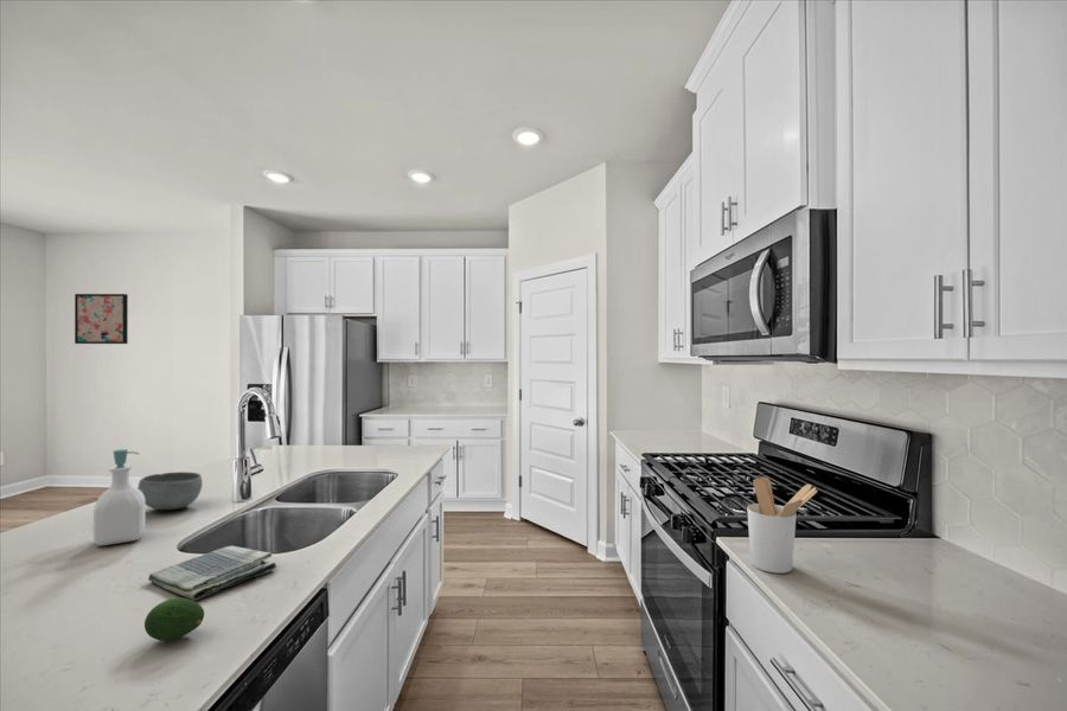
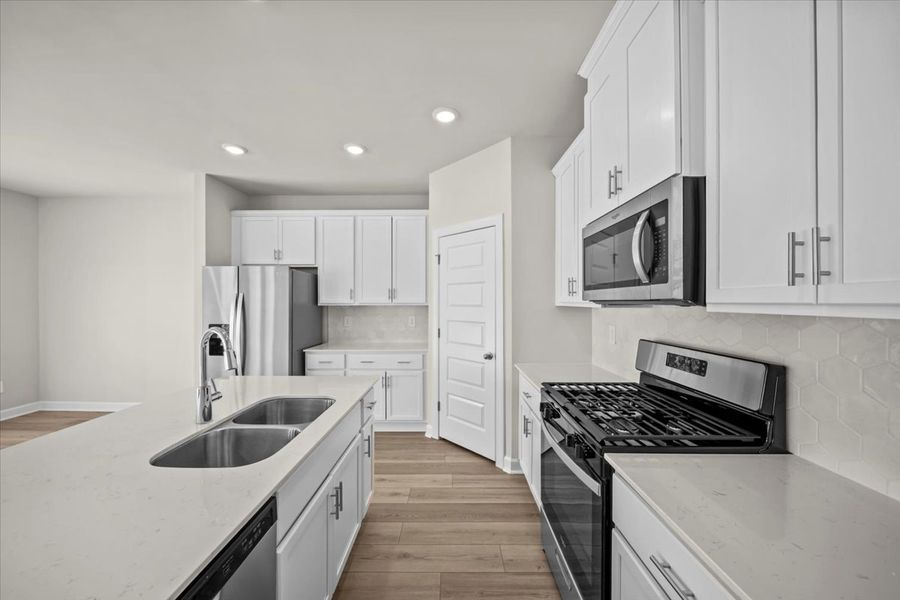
- soap bottle [92,448,146,546]
- dish towel [147,545,277,602]
- wall art [74,293,129,345]
- bowl [136,470,204,511]
- fruit [143,596,205,642]
- utensil holder [746,475,818,575]
